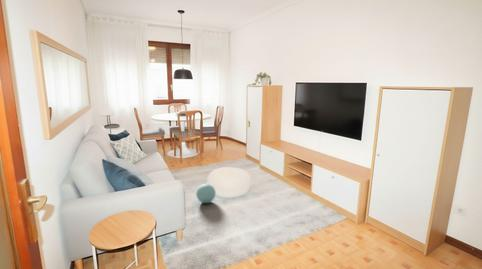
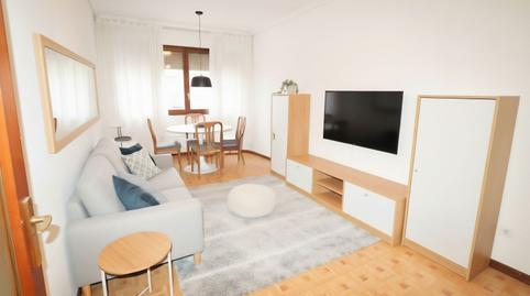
- ball [195,183,217,204]
